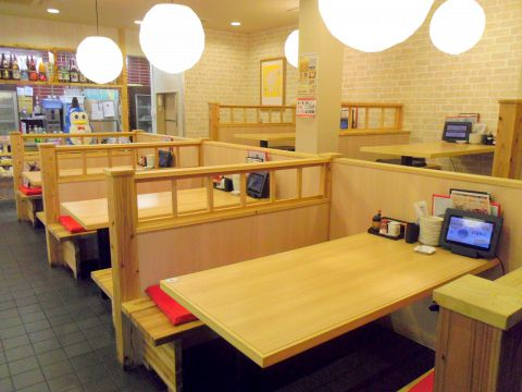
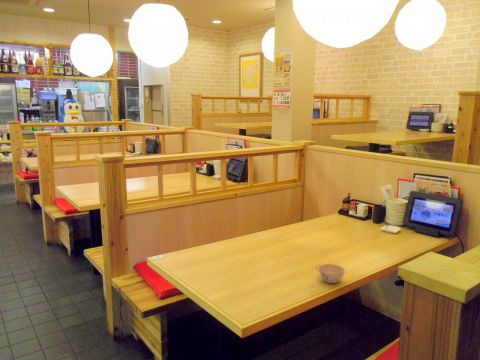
+ teacup [315,263,346,284]
